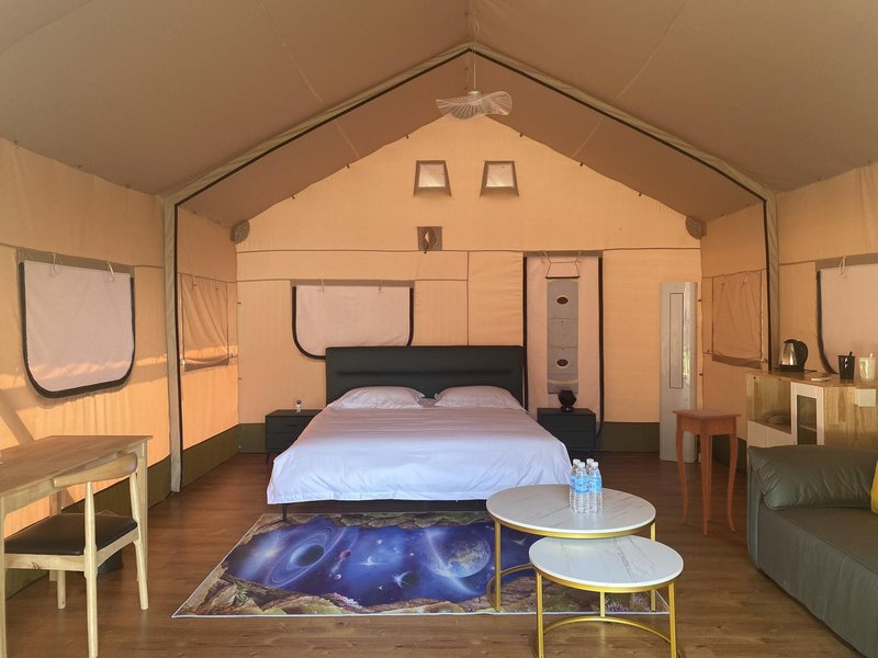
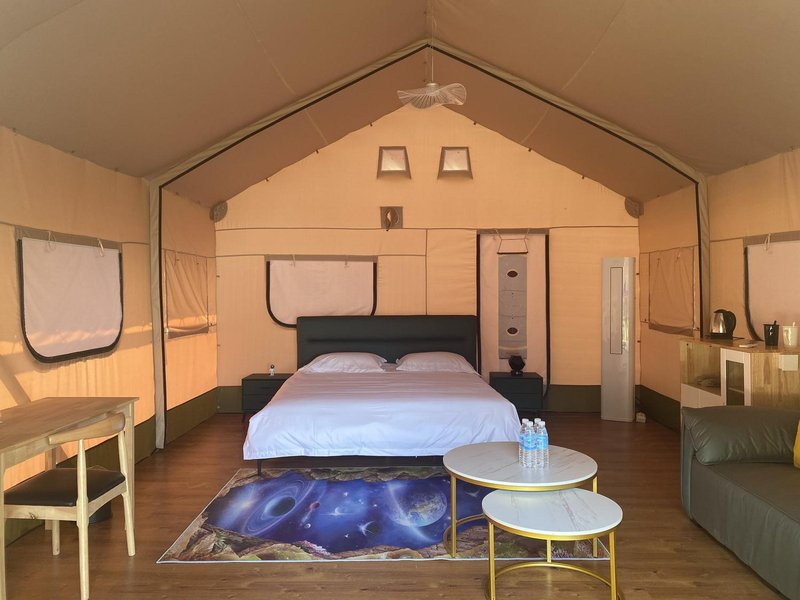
- side table [671,408,743,536]
